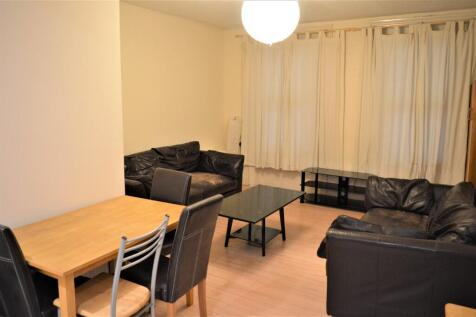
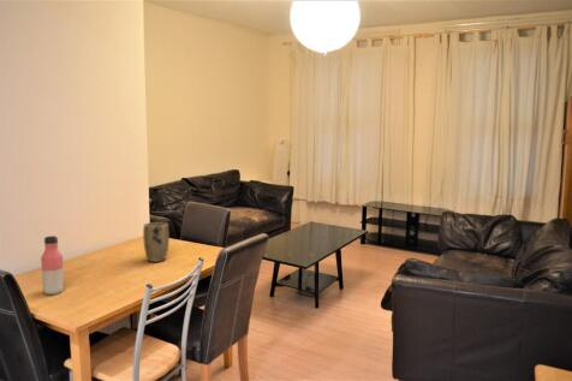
+ plant pot [142,221,171,263]
+ water bottle [40,234,65,296]
